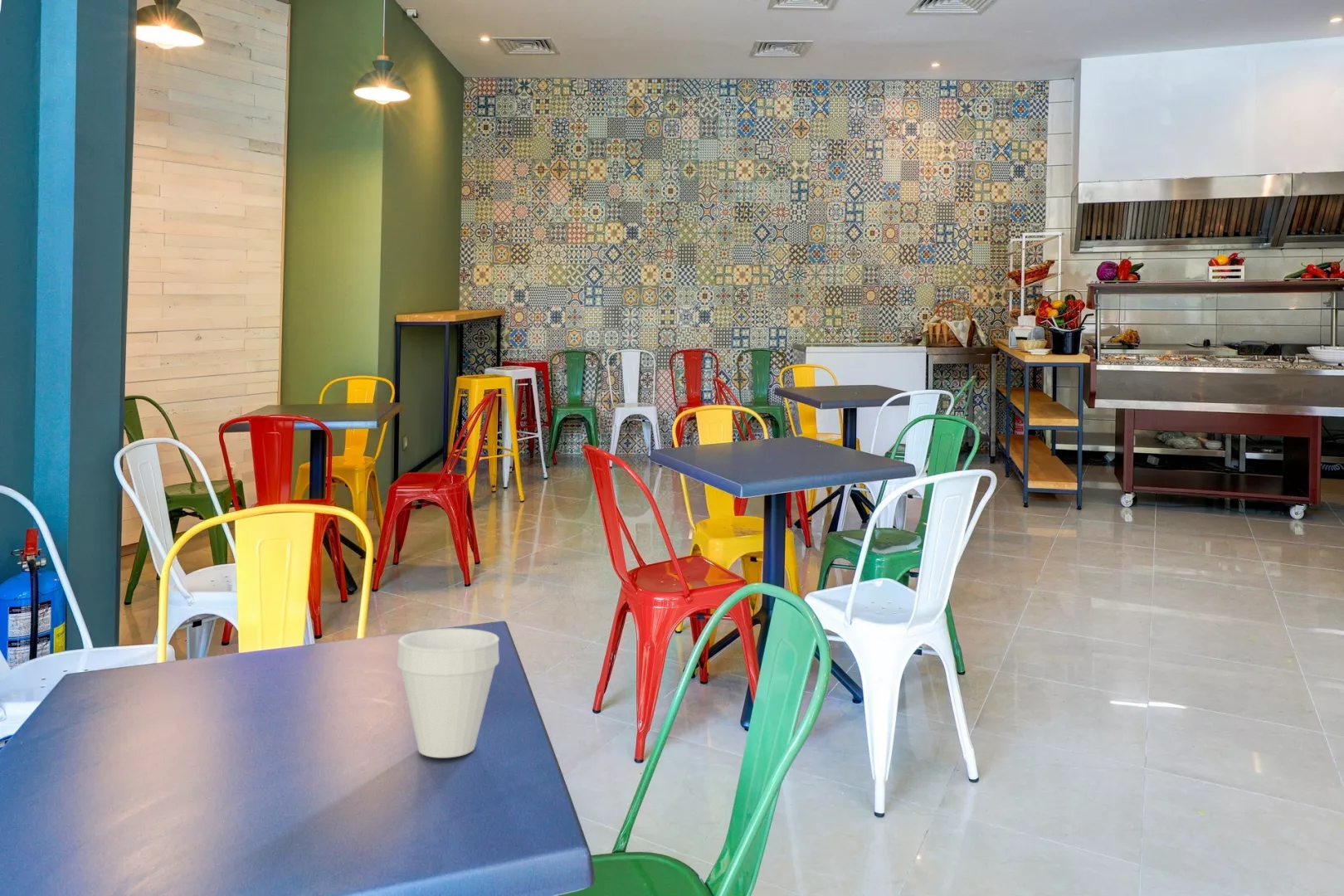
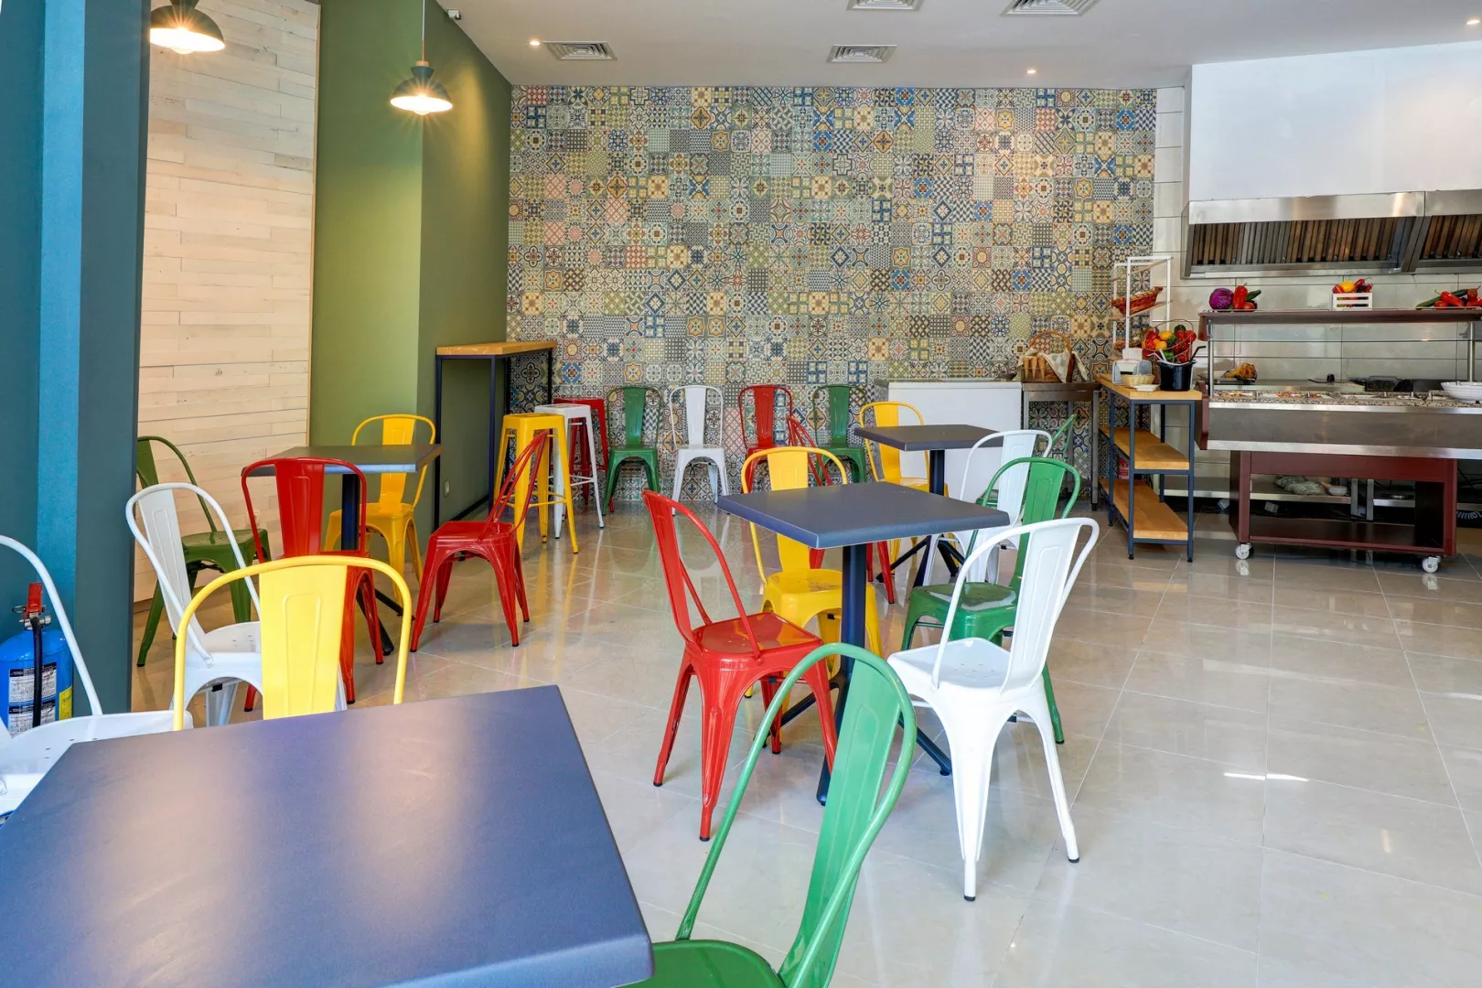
- cup [396,627,500,758]
